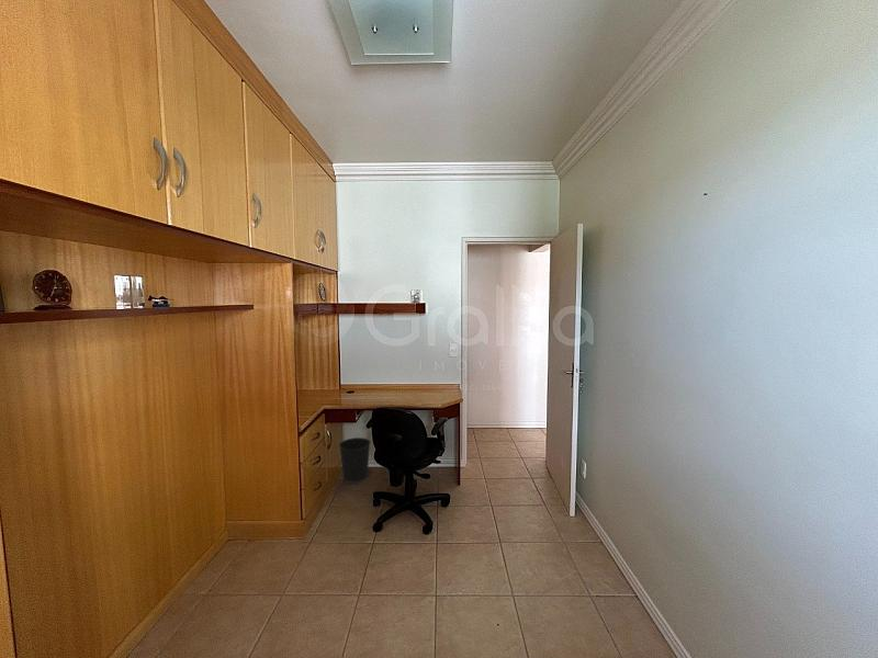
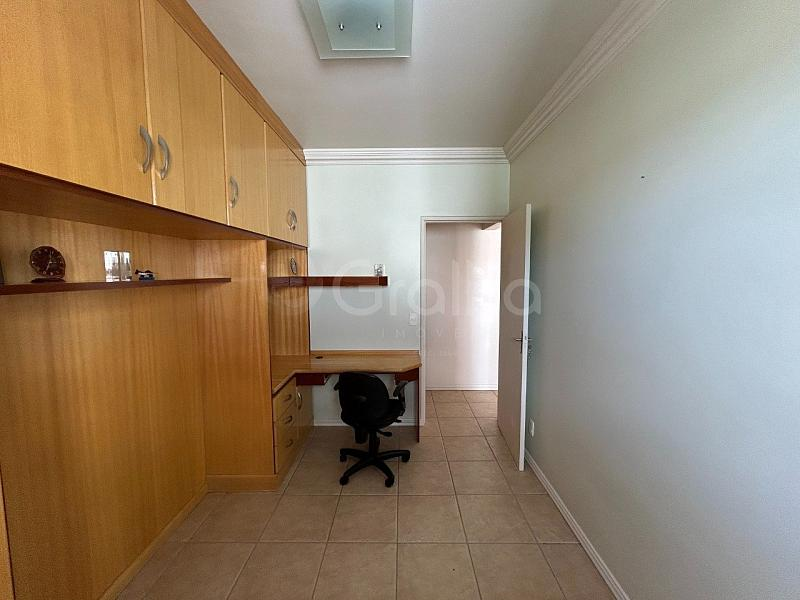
- wastebasket [338,436,372,485]
